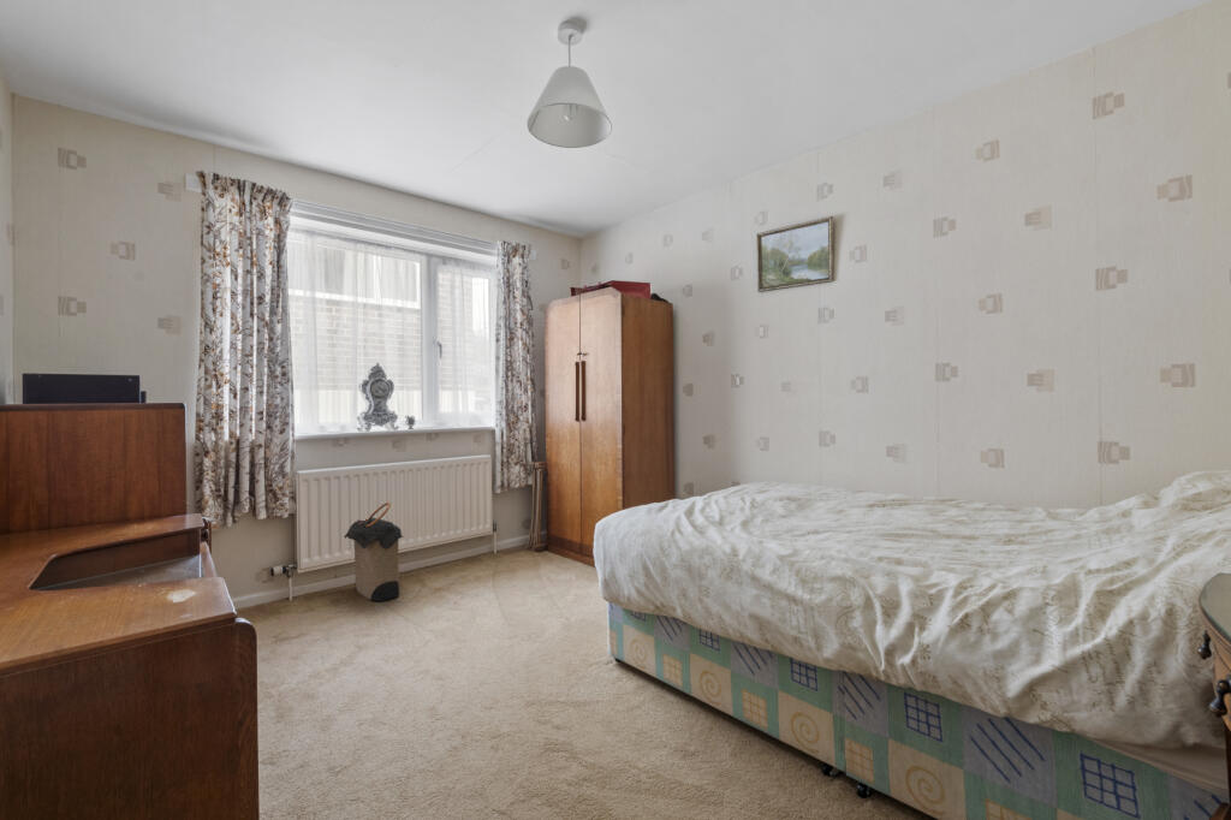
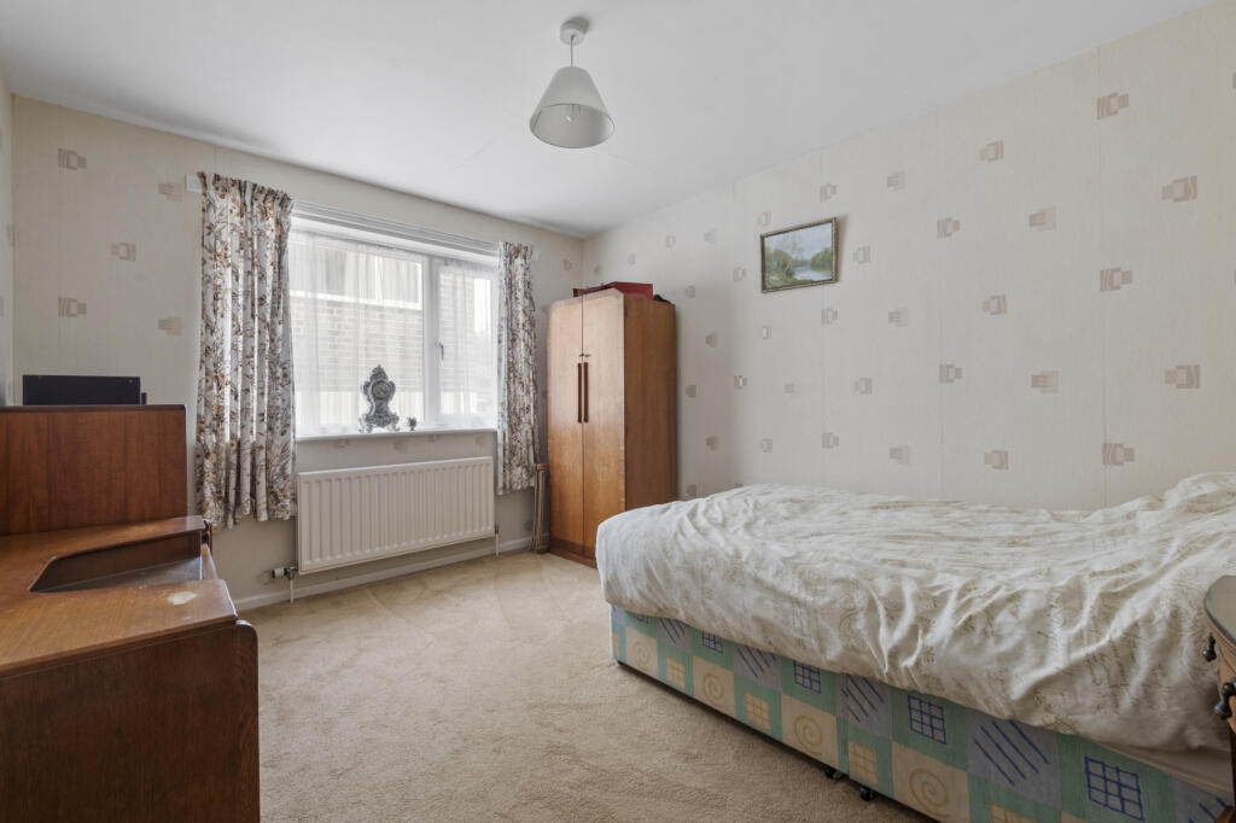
- laundry hamper [344,501,405,602]
